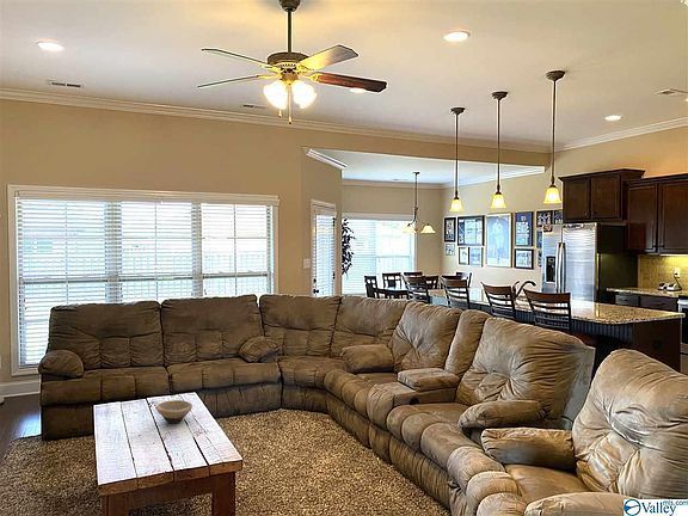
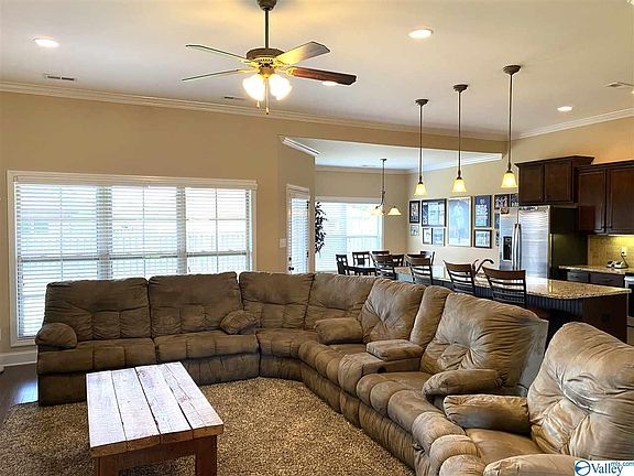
- bowl [155,399,194,424]
